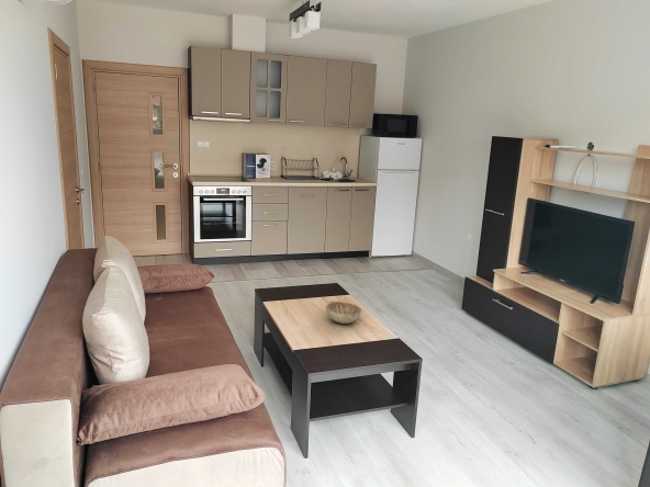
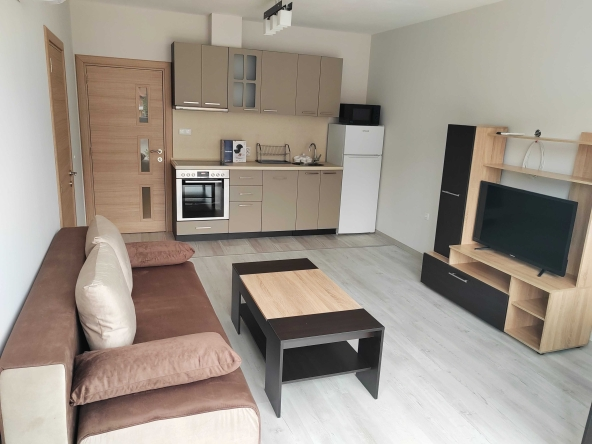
- decorative bowl [325,299,362,325]
